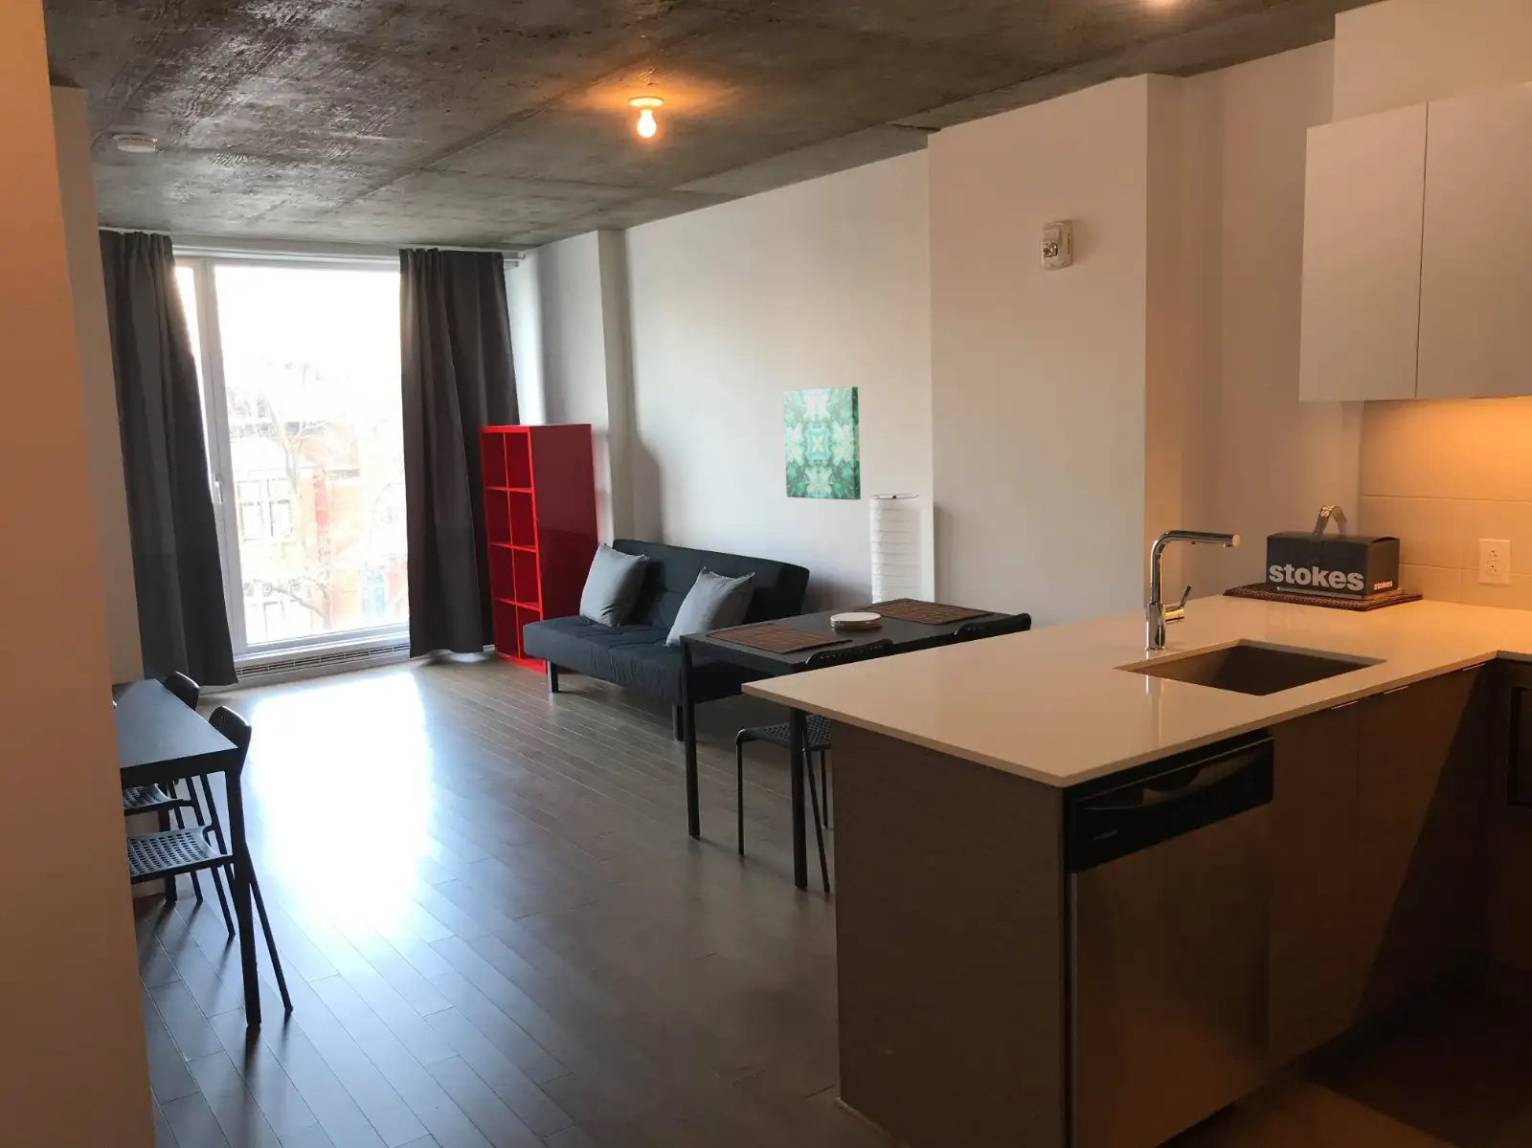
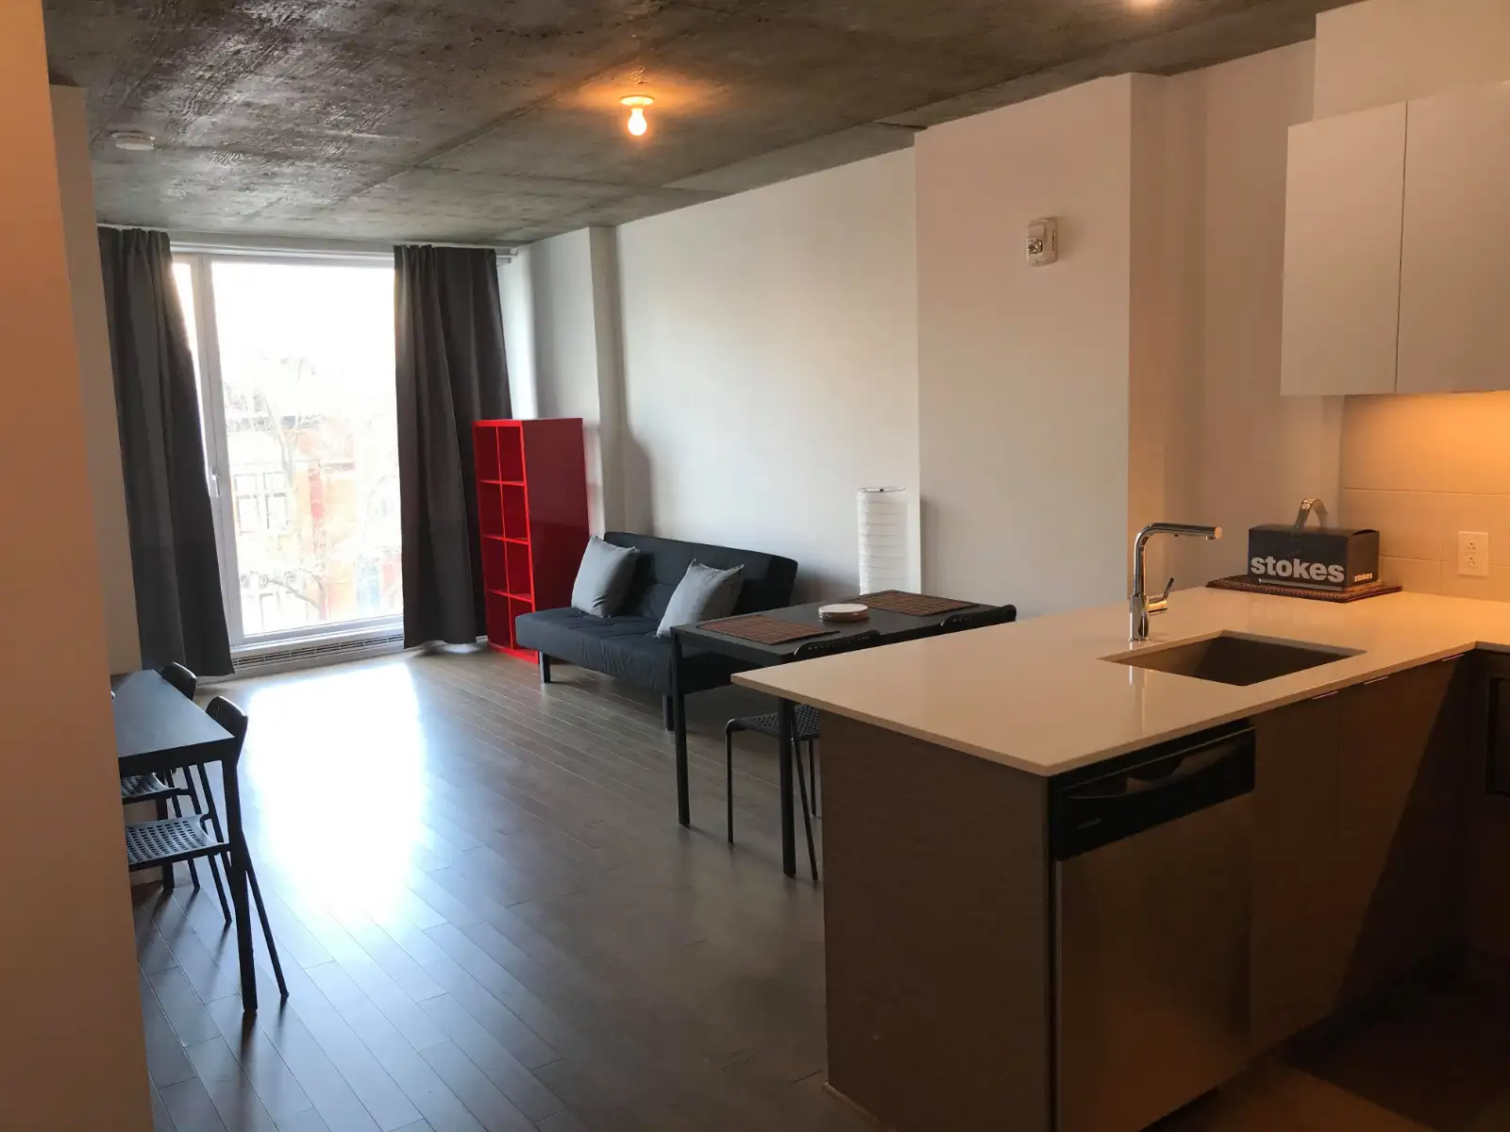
- wall art [782,386,861,502]
